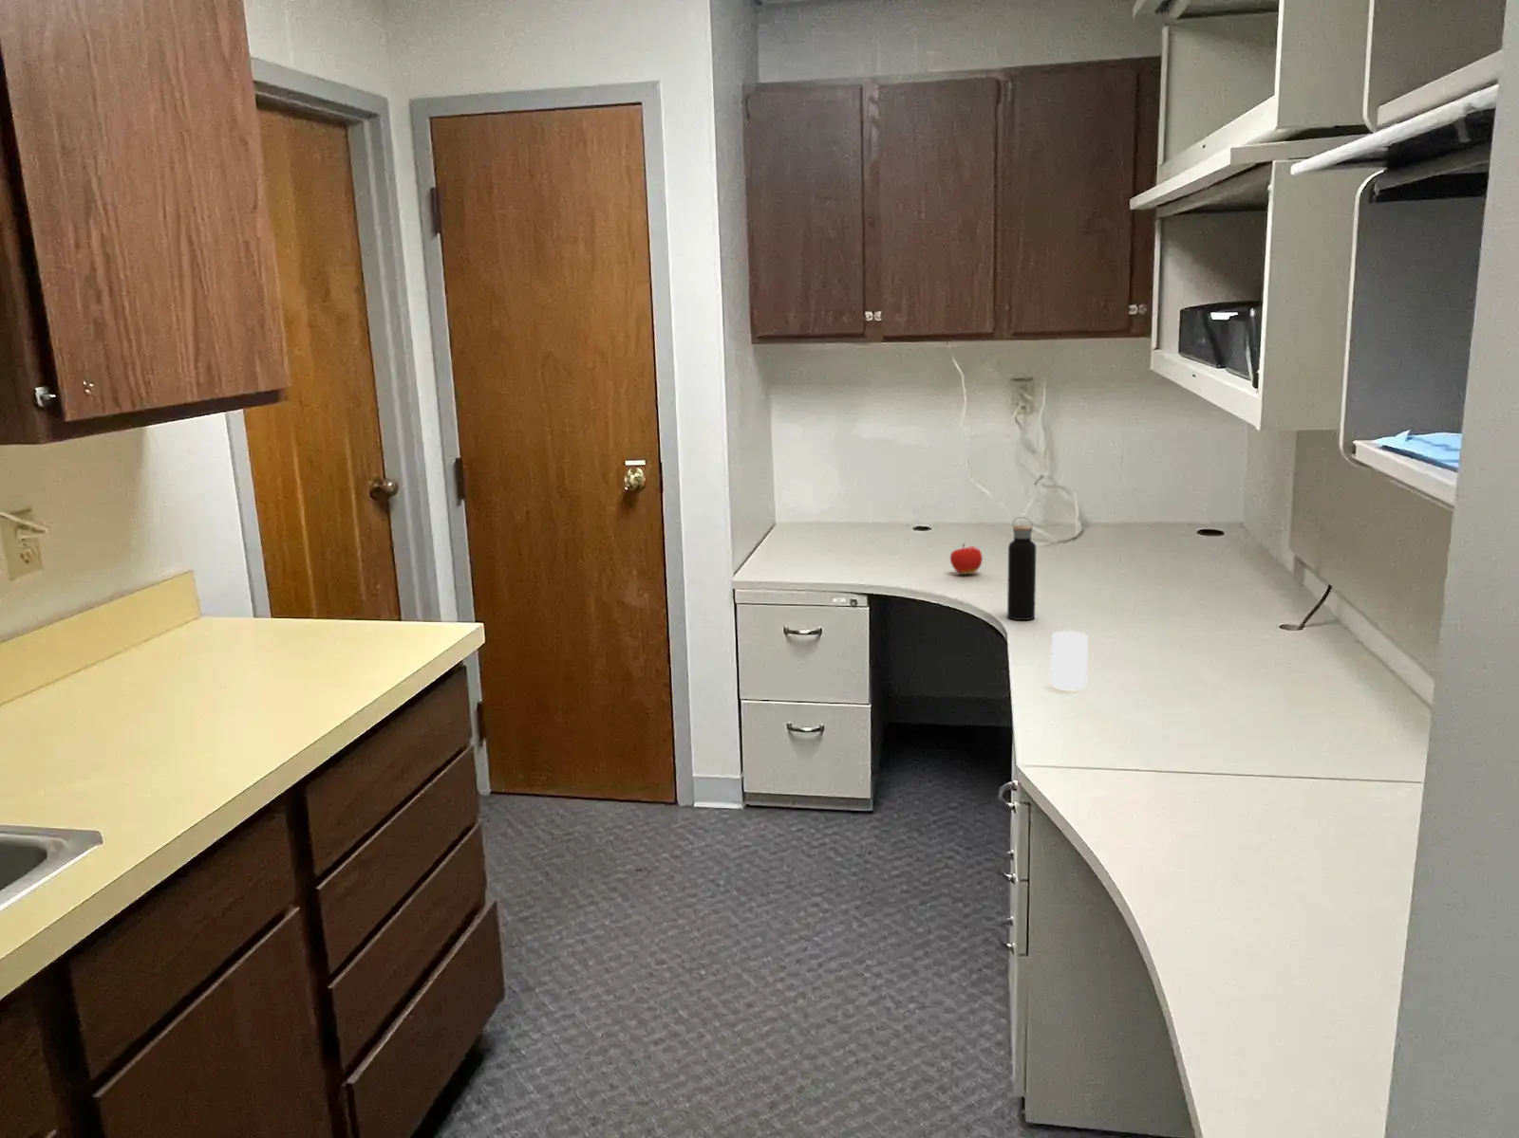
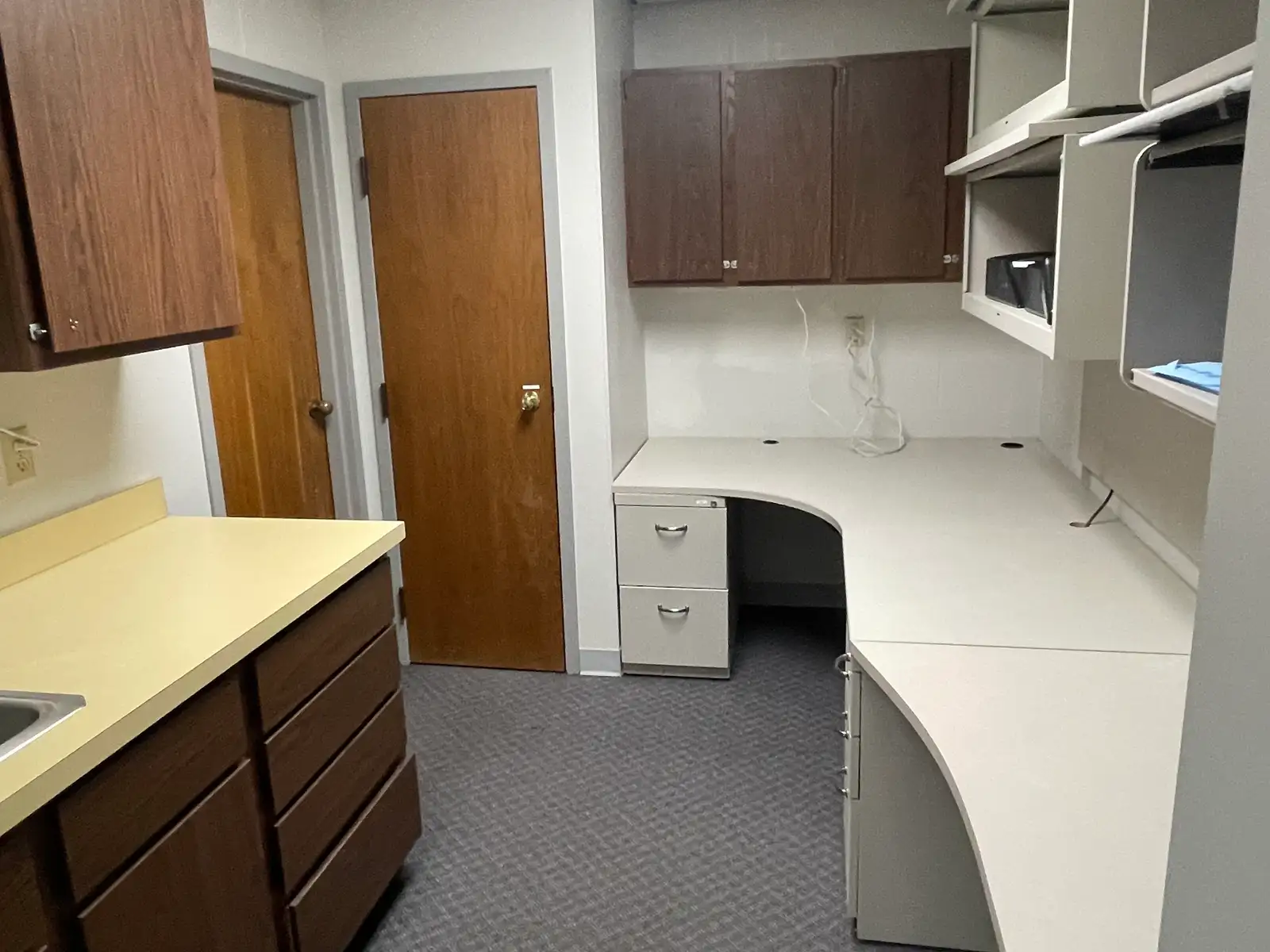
- cup [1049,630,1088,691]
- fruit [950,543,983,576]
- water bottle [1006,516,1037,622]
